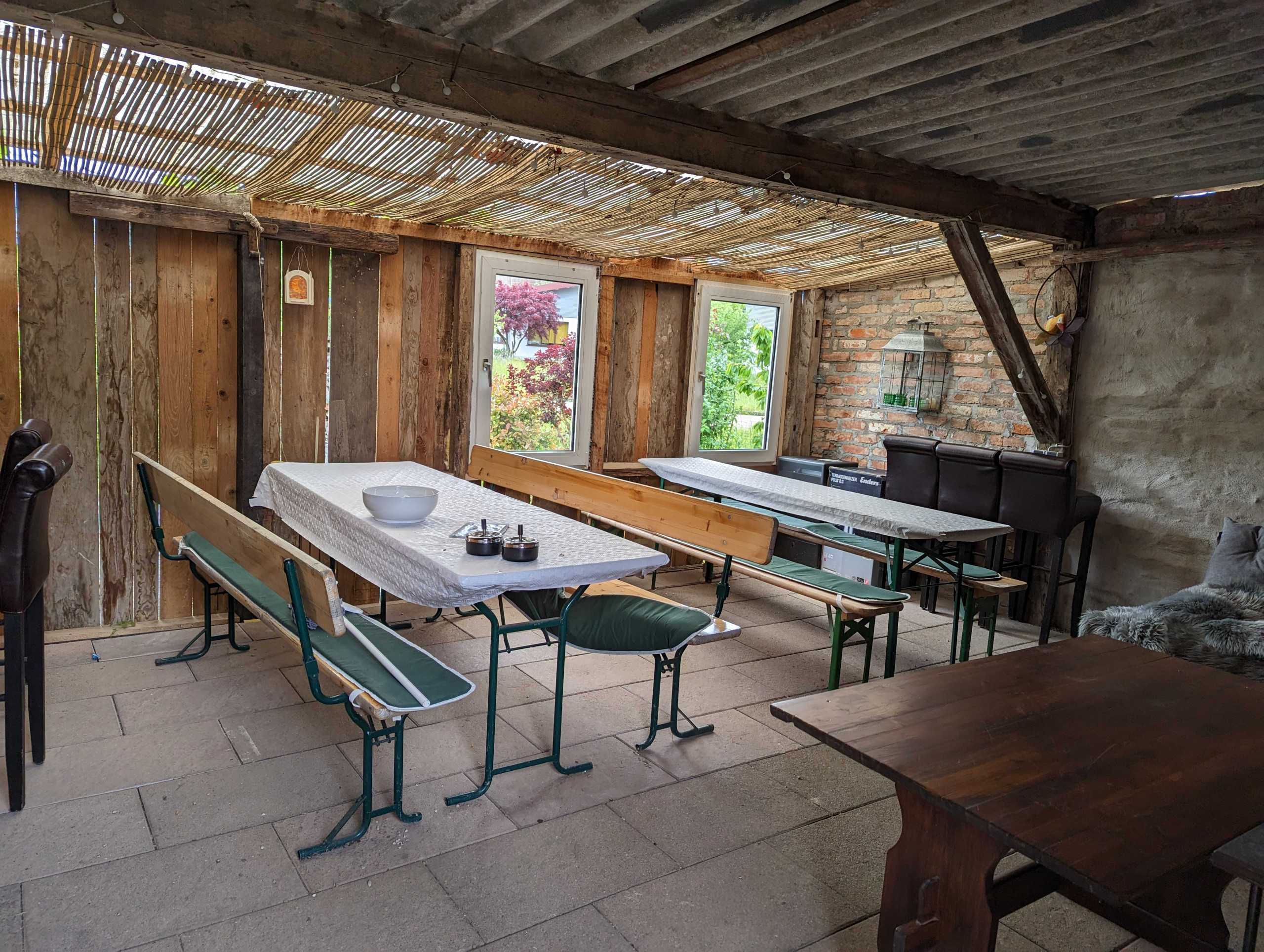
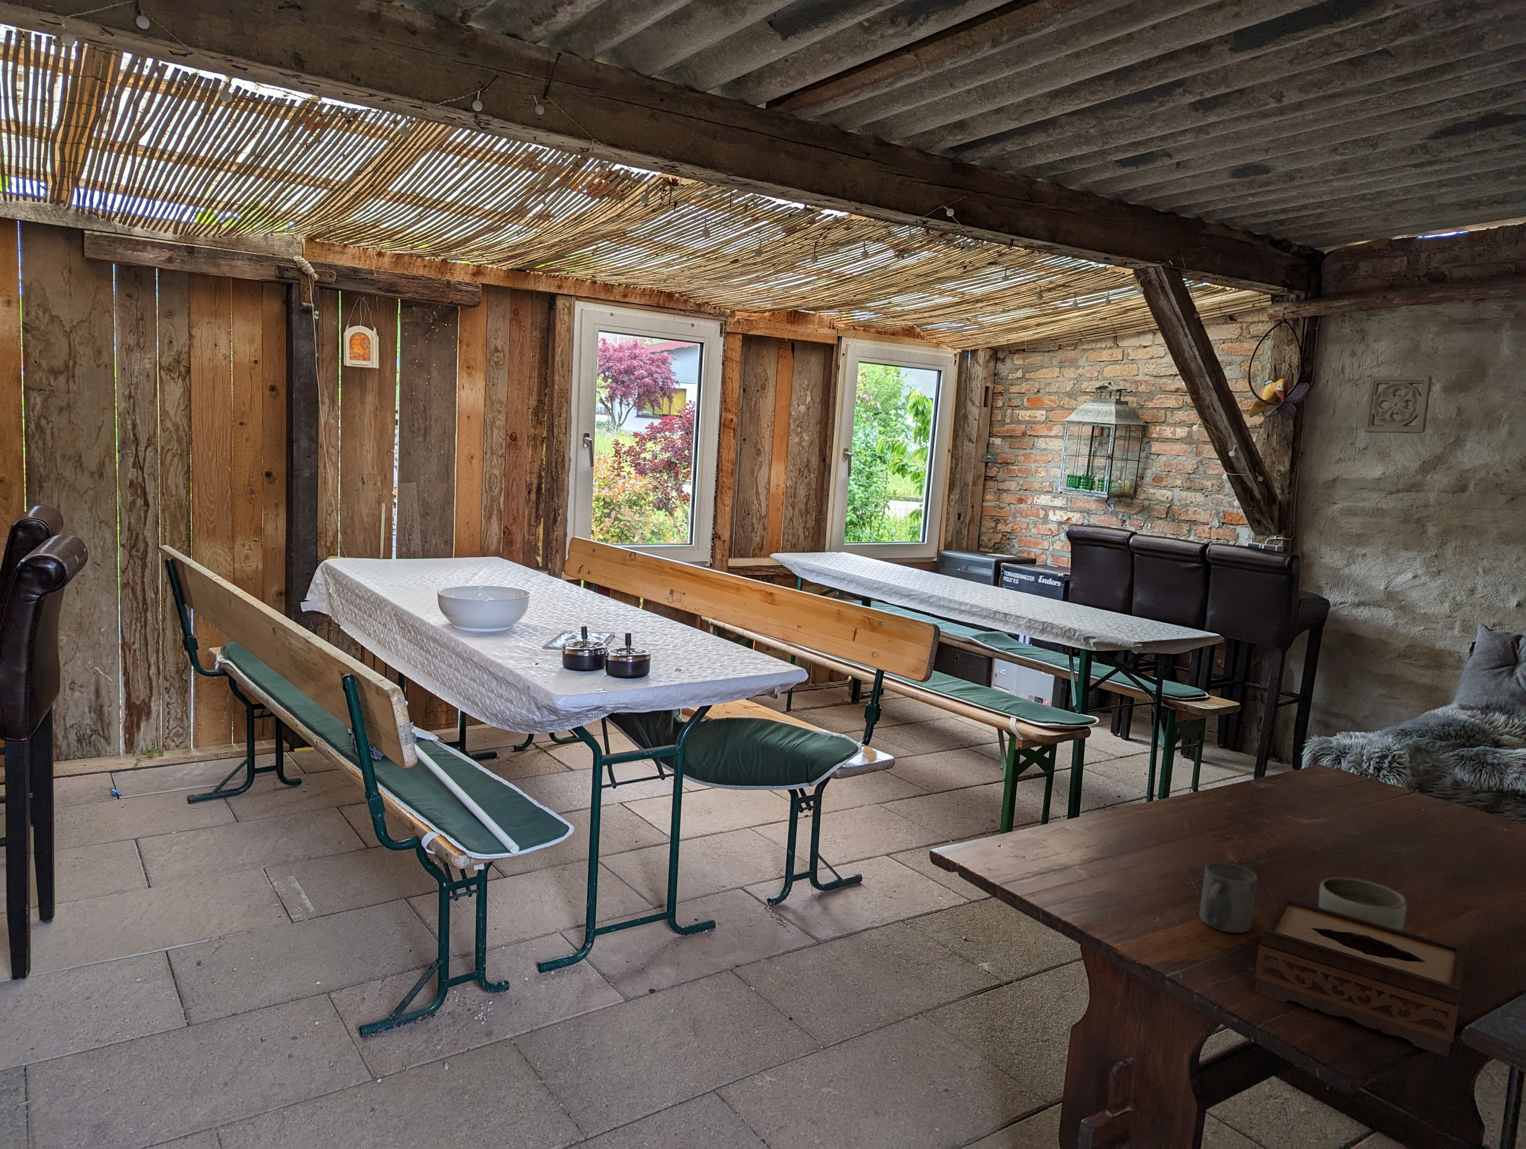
+ wall ornament [1363,375,1432,434]
+ bowl [1318,877,1408,931]
+ mug [1199,862,1258,933]
+ tissue box [1254,897,1464,1057]
